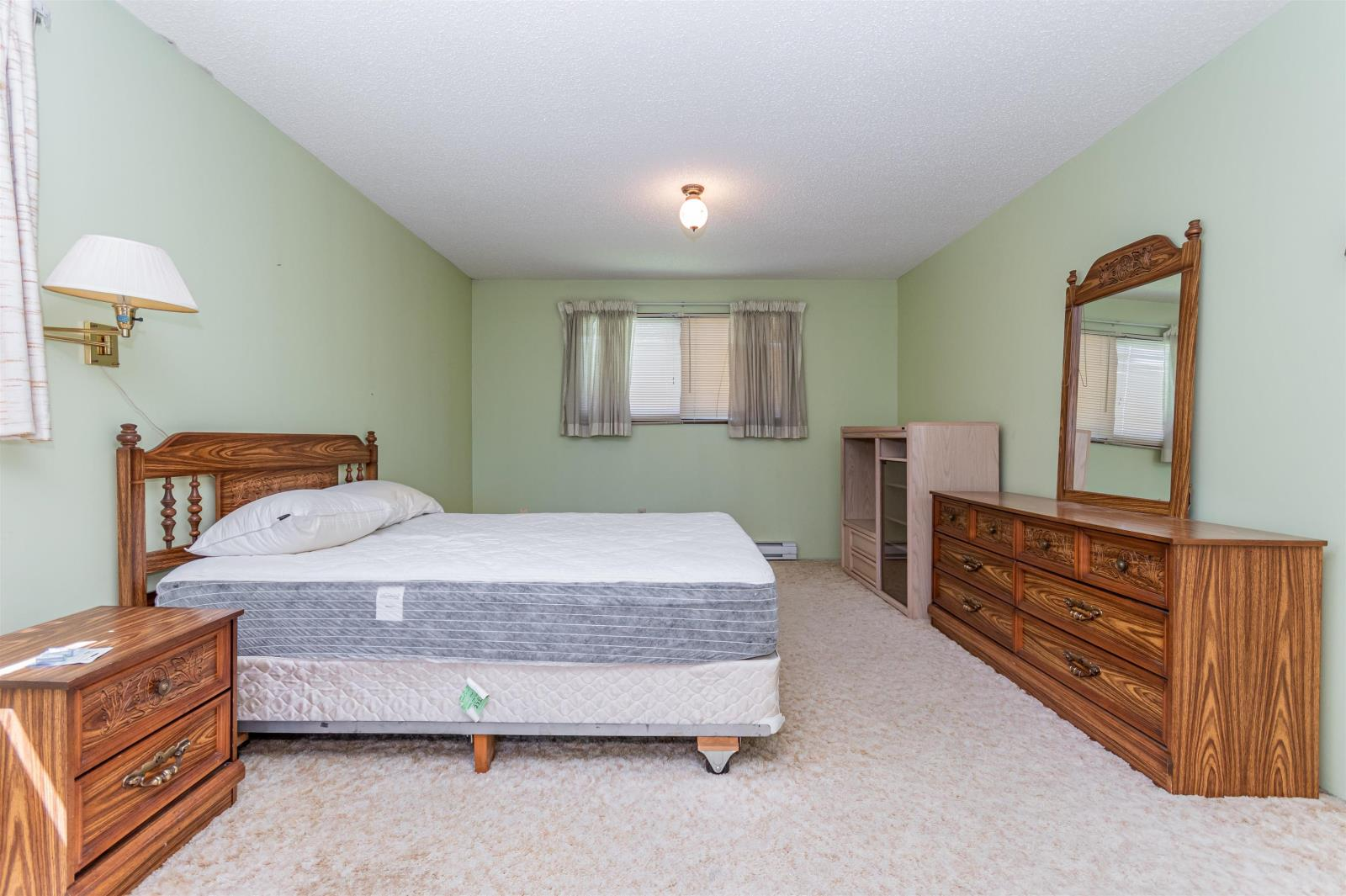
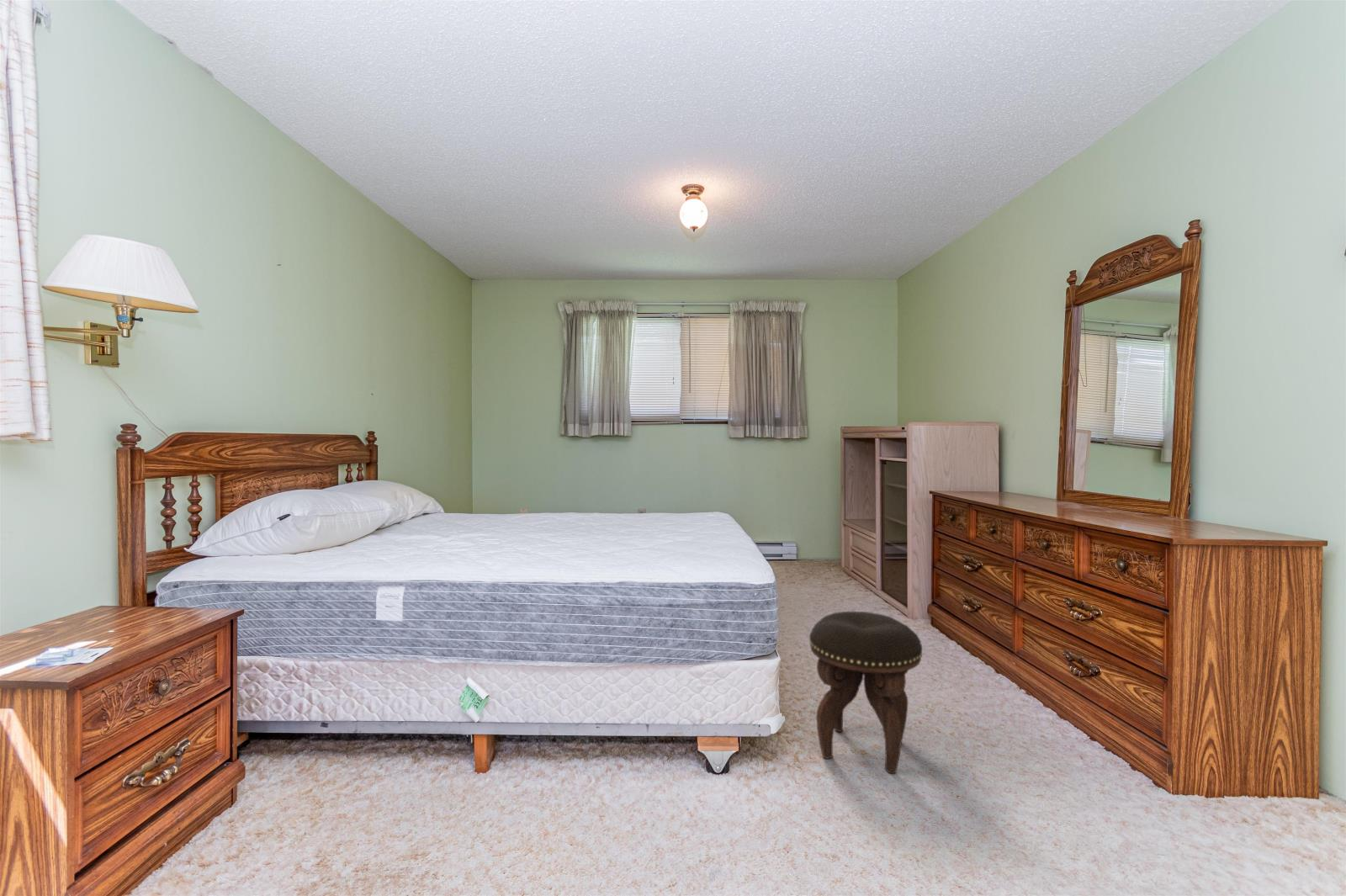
+ footstool [808,611,923,775]
